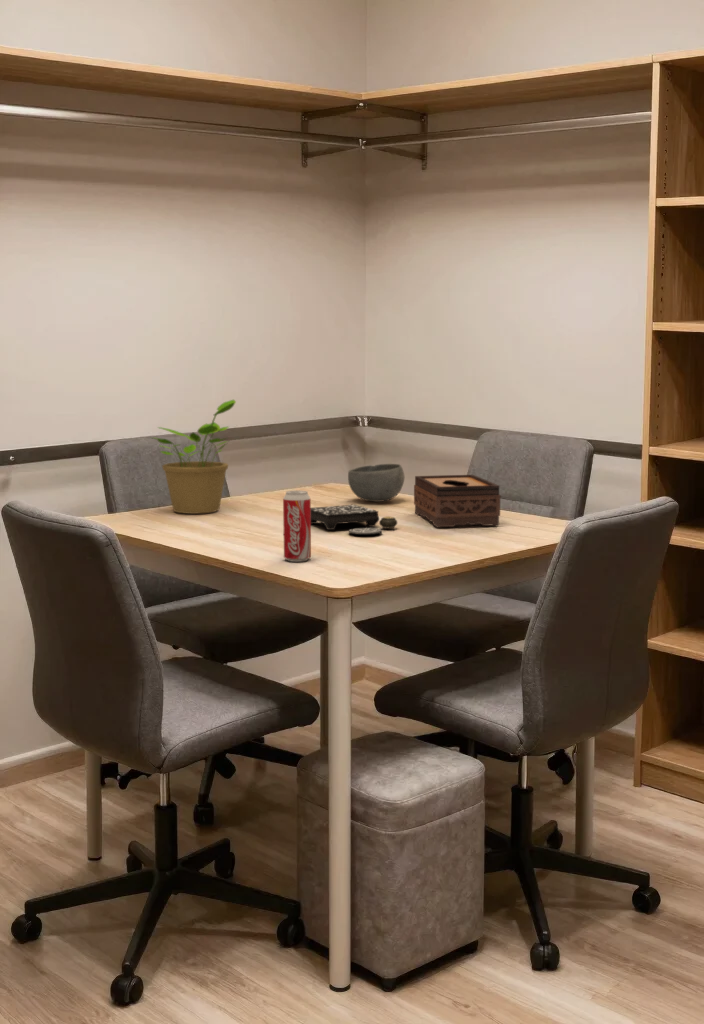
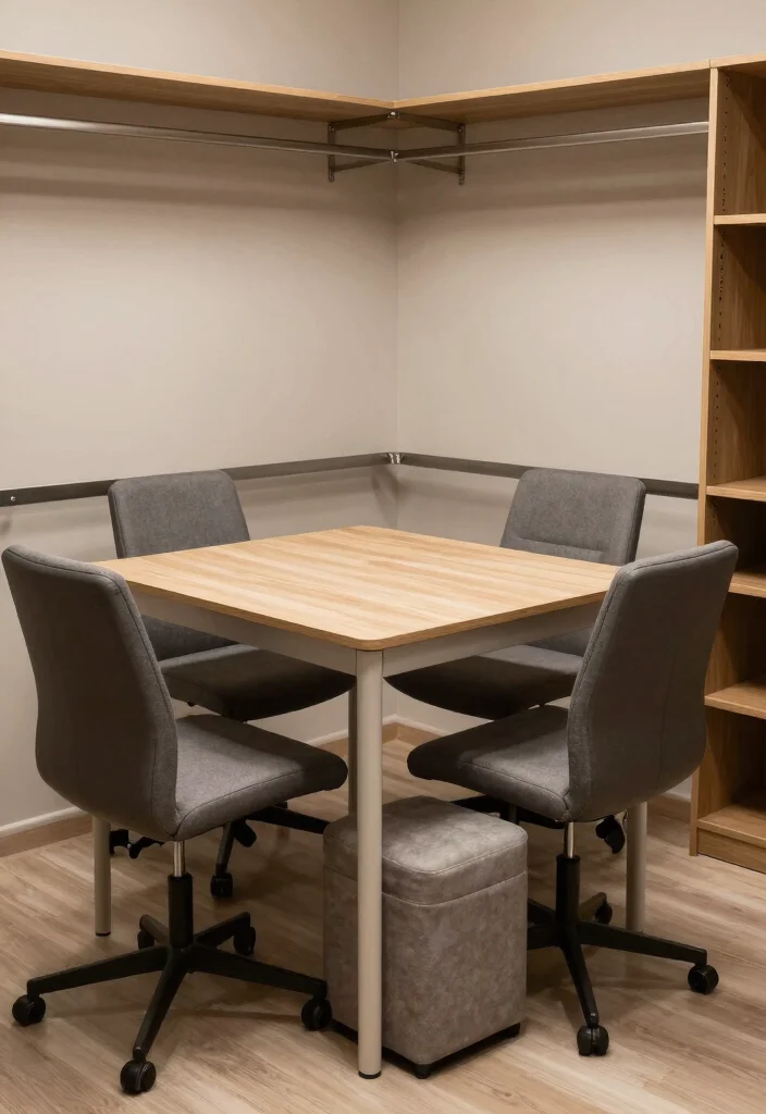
- bowl [347,463,405,503]
- potted plant [147,399,237,515]
- tissue box [413,474,501,528]
- board game [311,504,398,536]
- beverage can [282,490,312,563]
